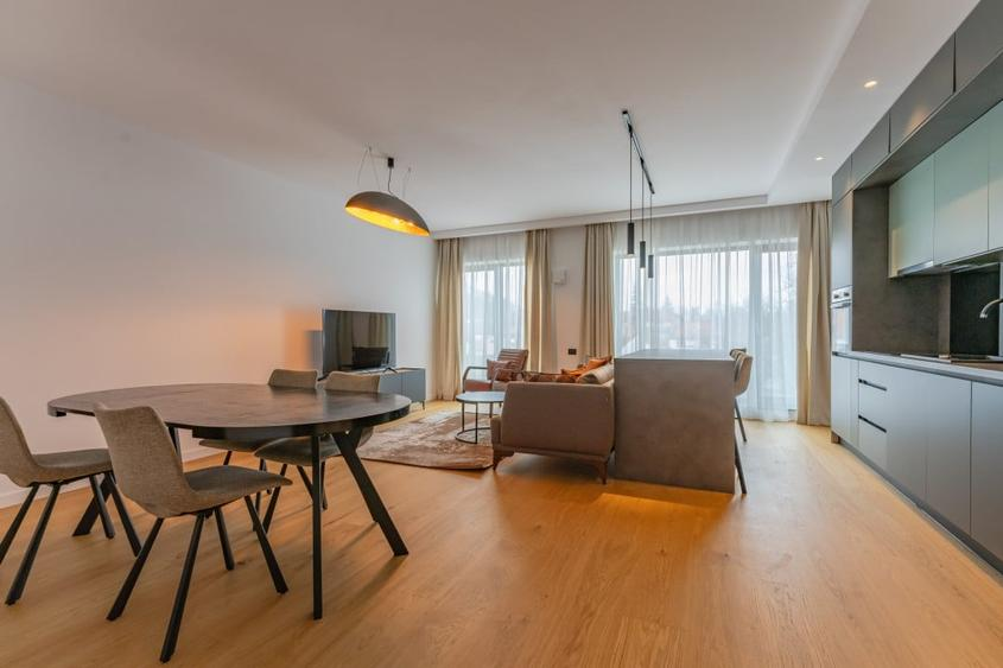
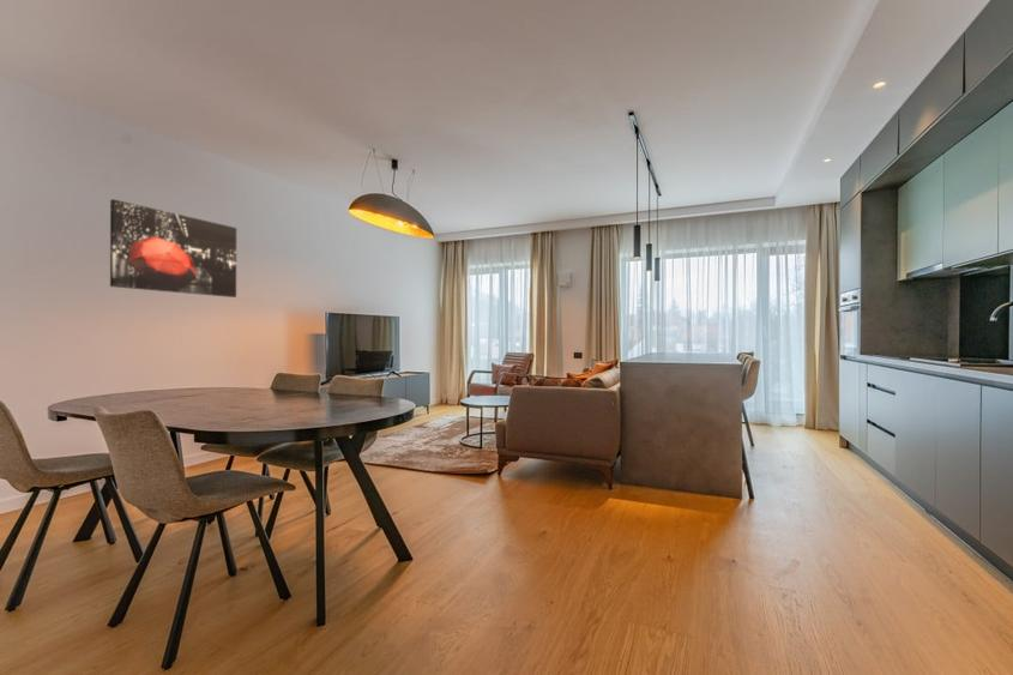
+ wall art [109,198,237,299]
